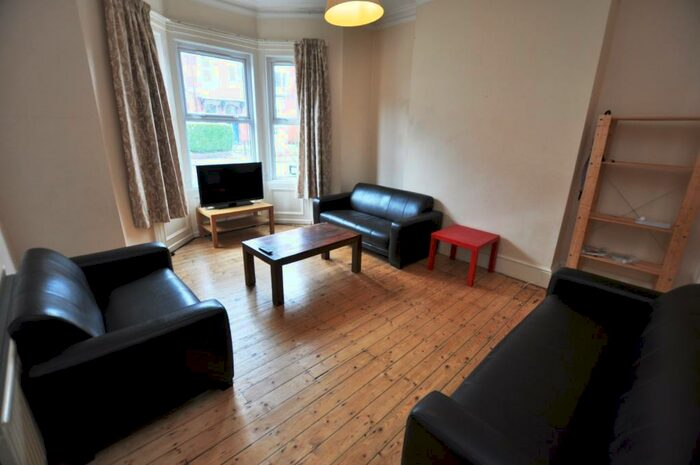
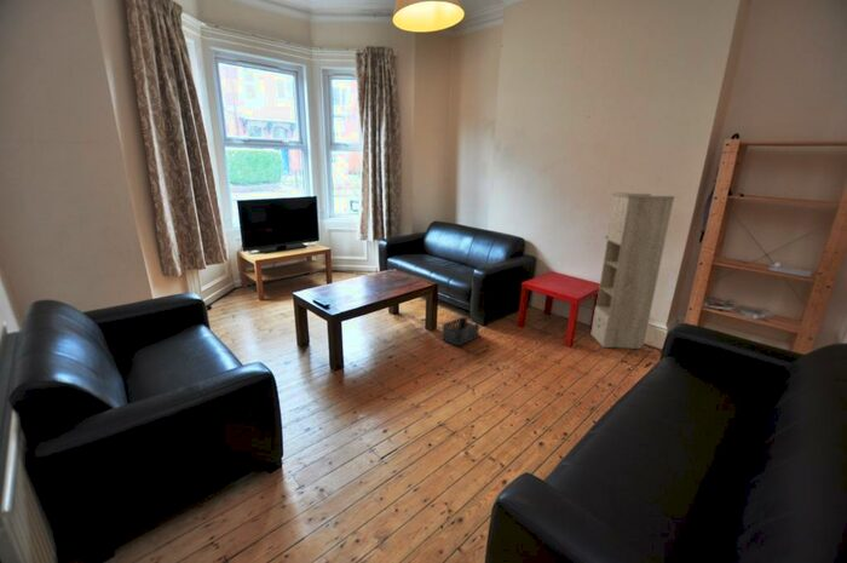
+ storage cabinet [590,191,676,350]
+ storage bin [440,316,480,346]
